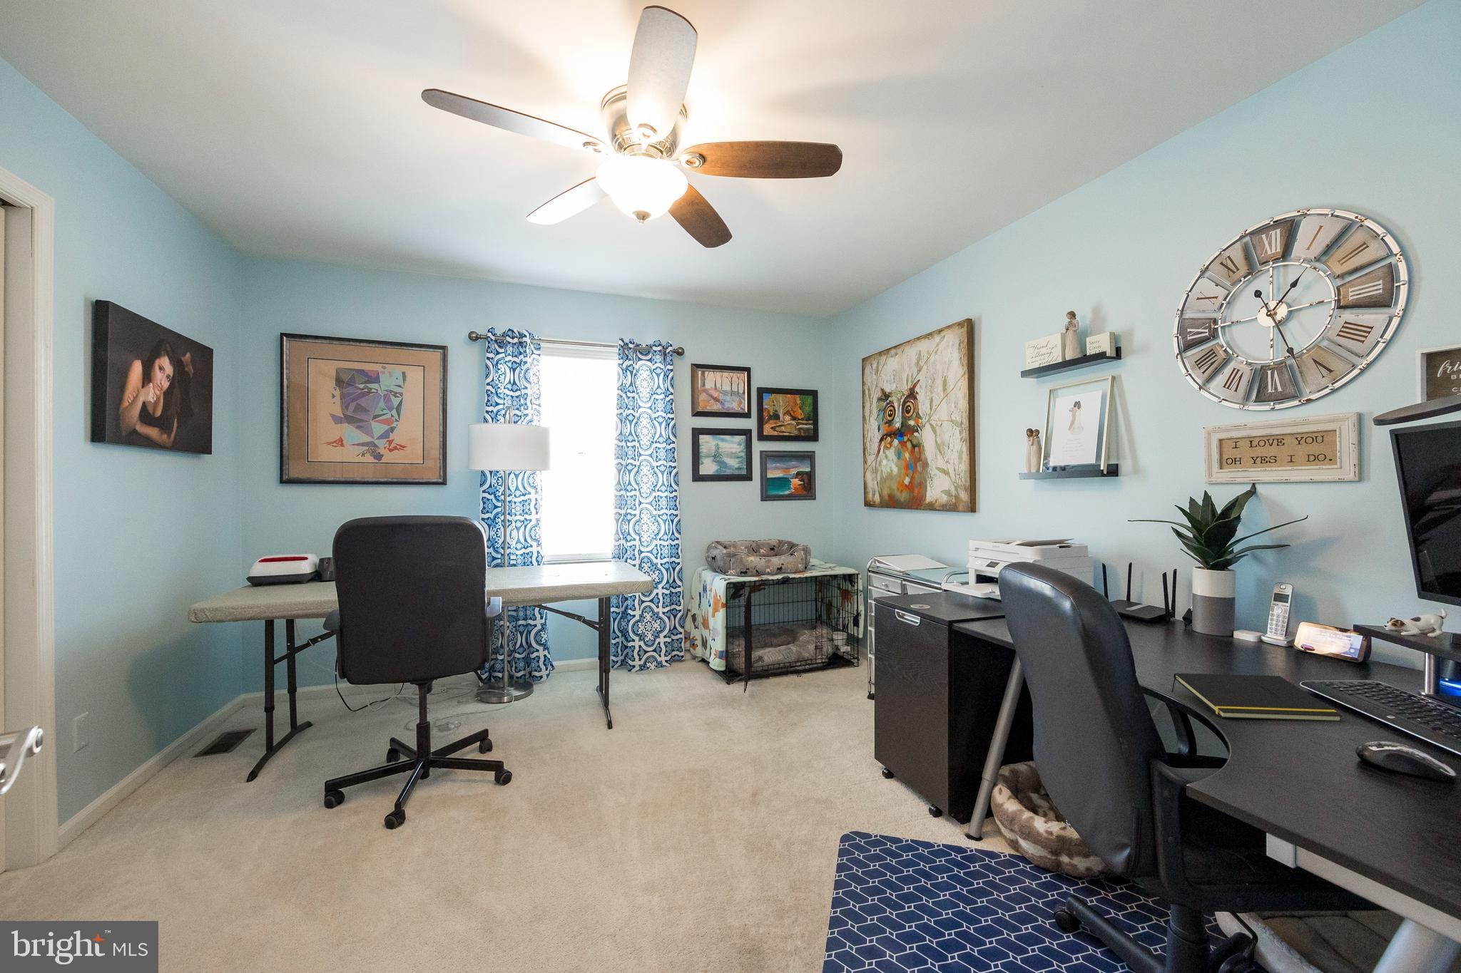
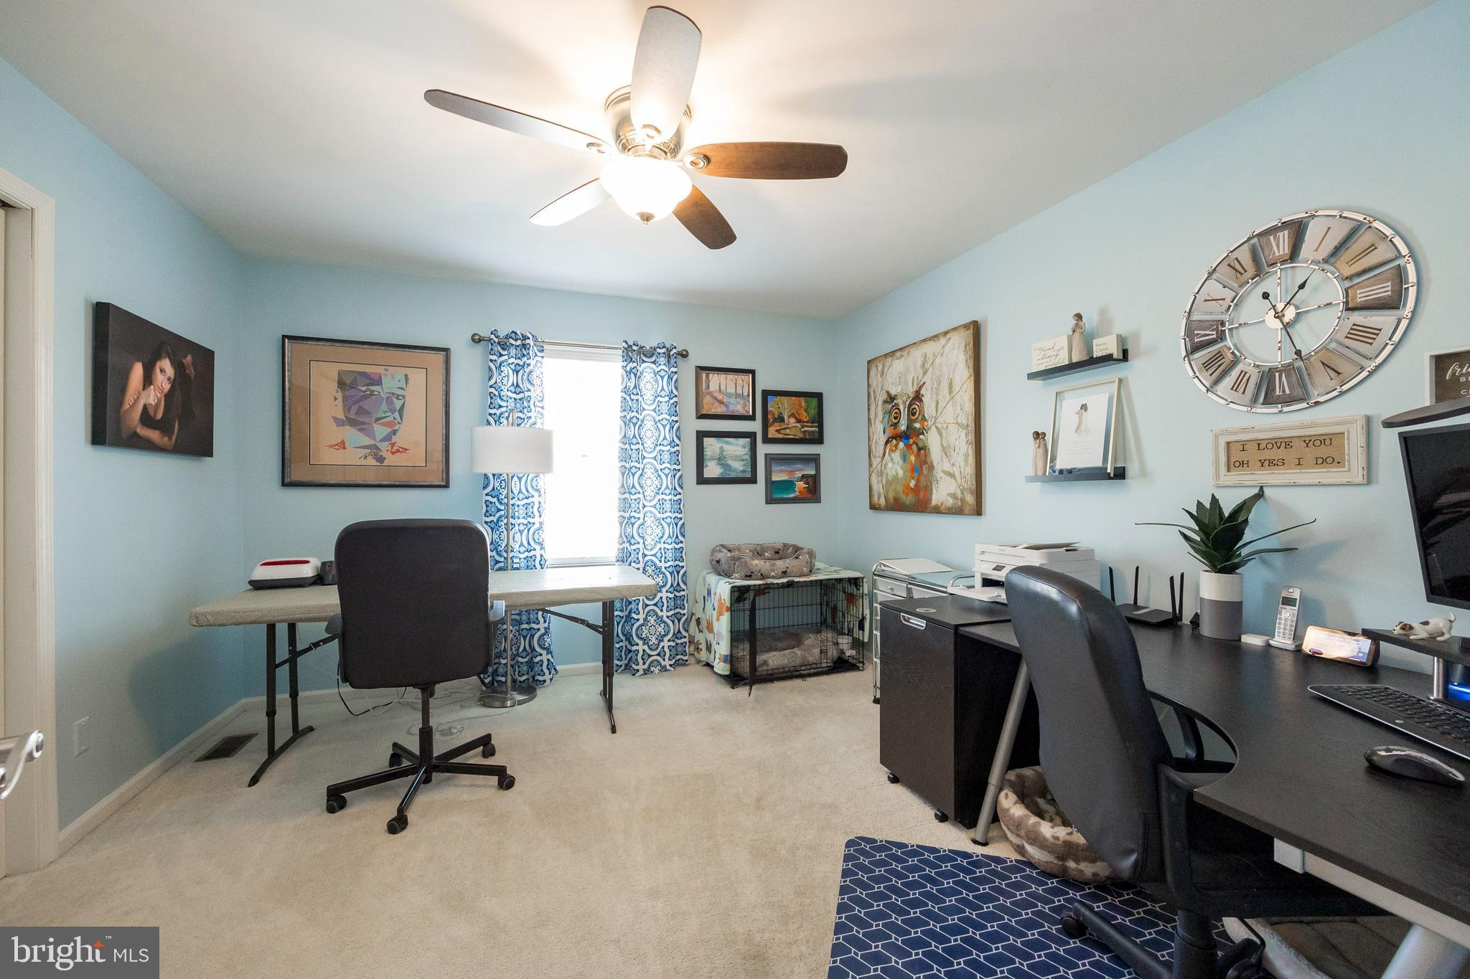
- notepad [1171,672,1344,722]
